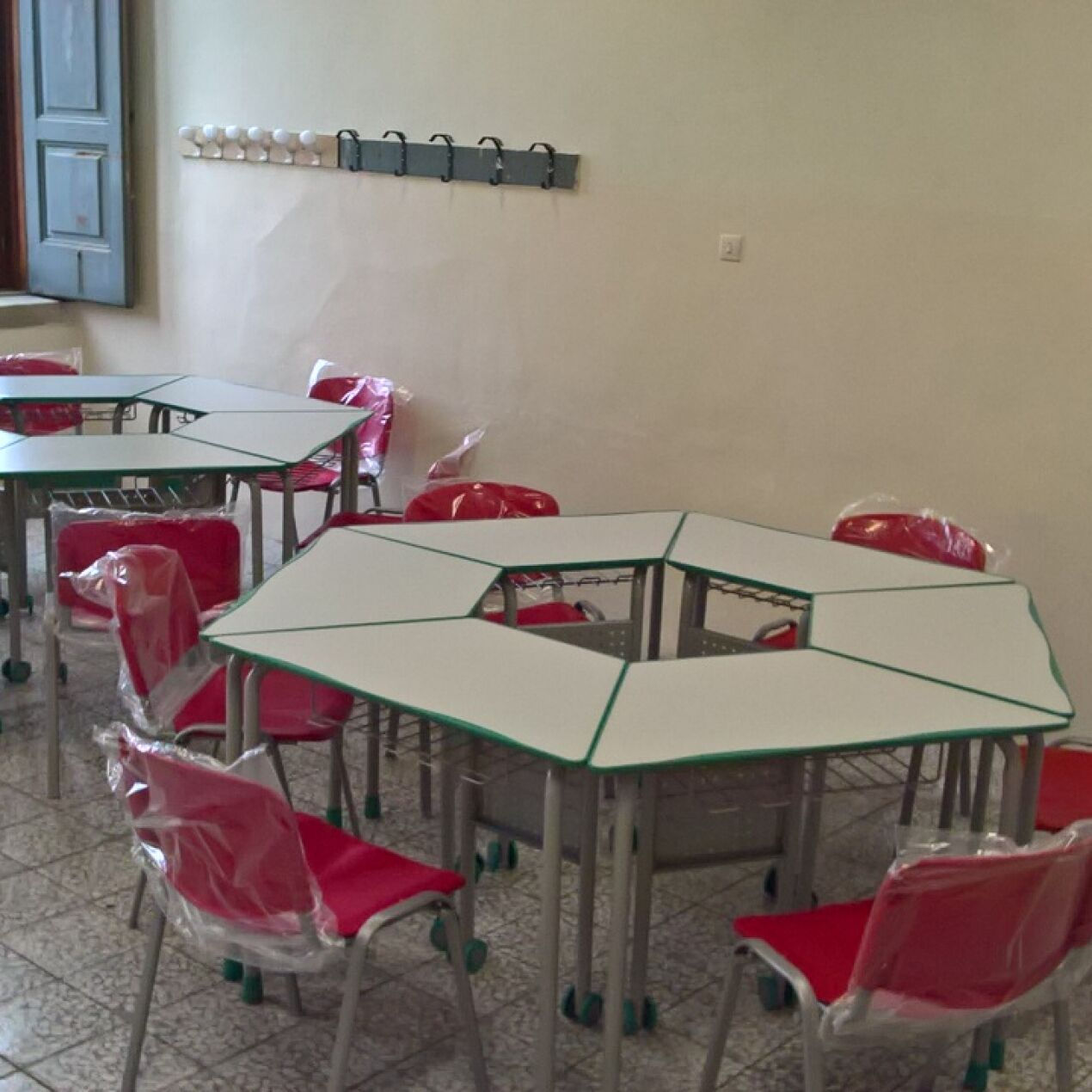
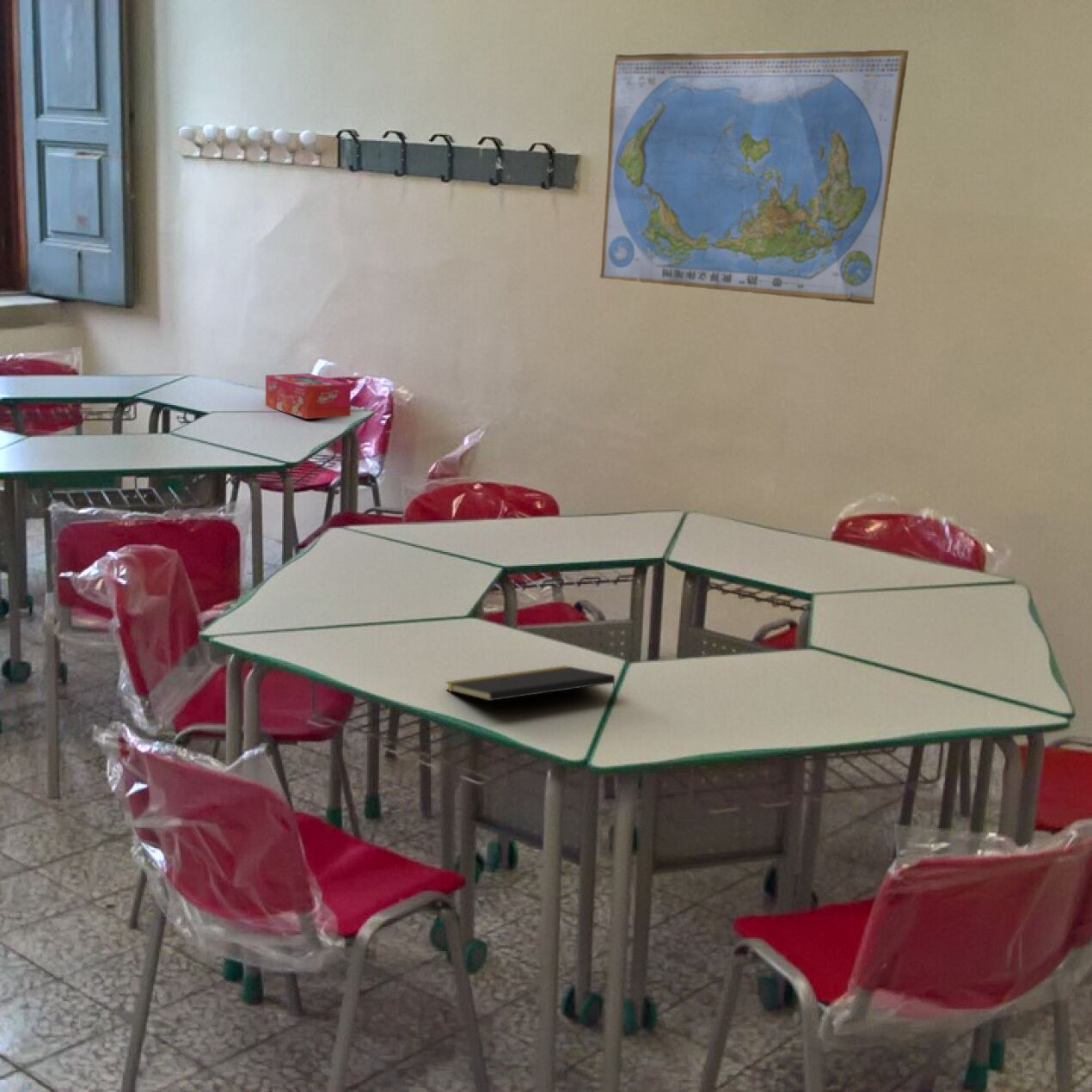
+ notepad [445,665,617,702]
+ tissue box [265,372,352,420]
+ world map [599,49,910,305]
